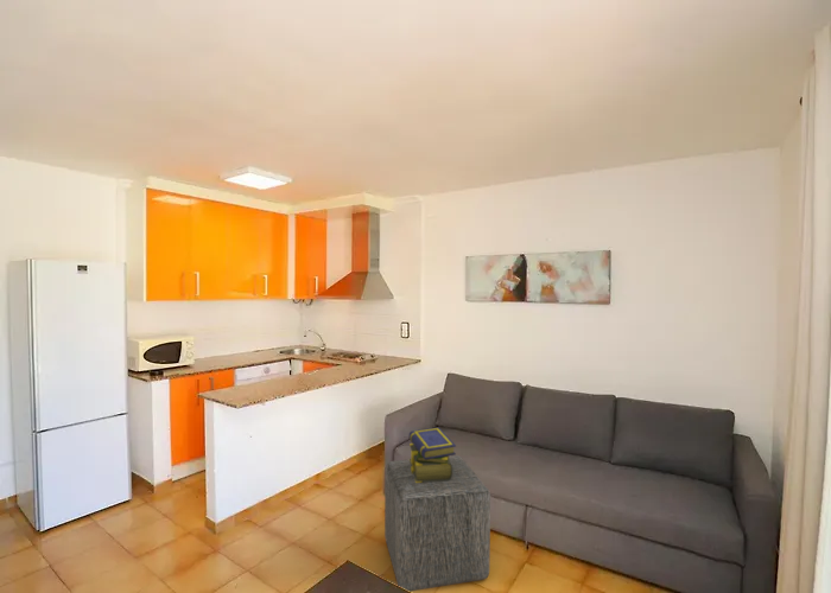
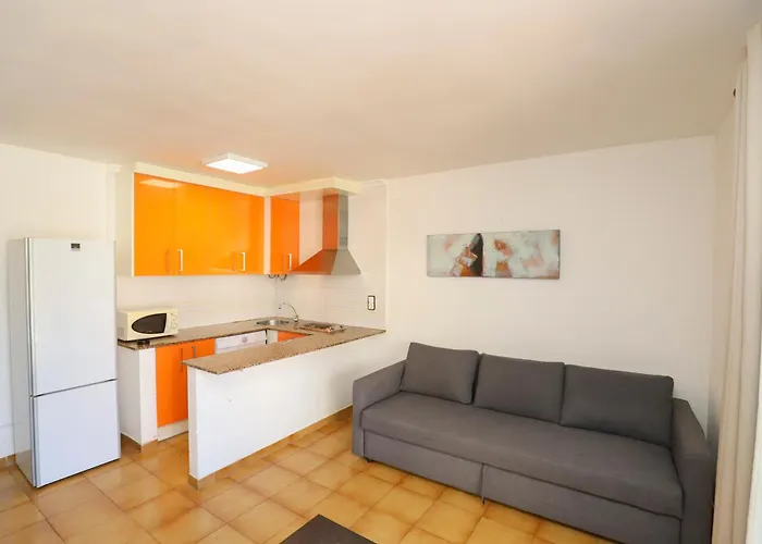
- ottoman [383,454,491,593]
- stack of books [408,426,457,483]
